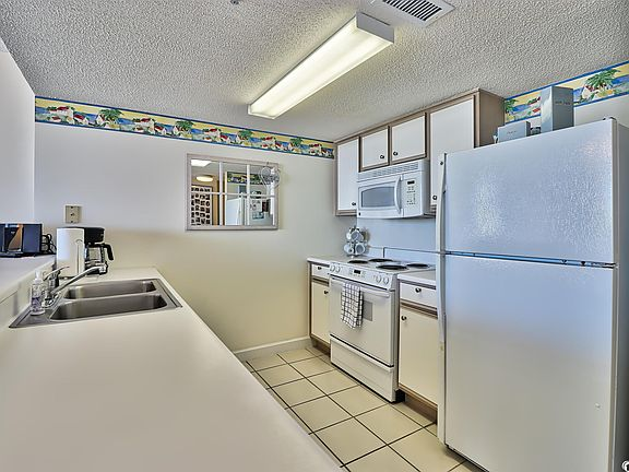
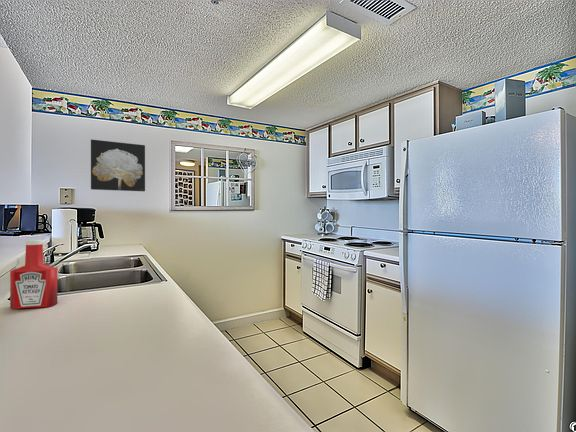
+ soap bottle [9,239,58,310]
+ wall art [90,139,146,192]
